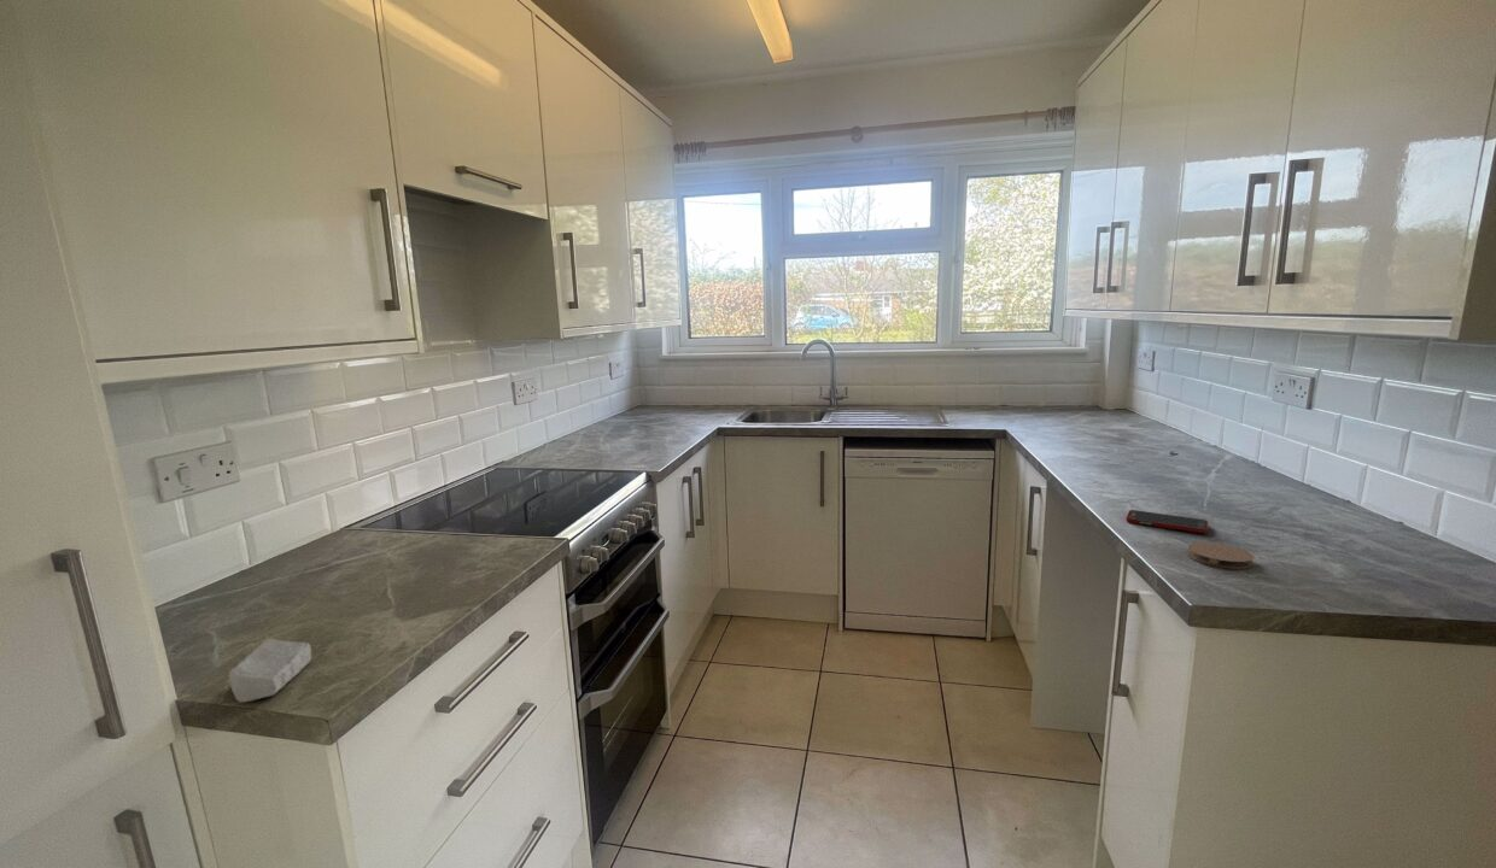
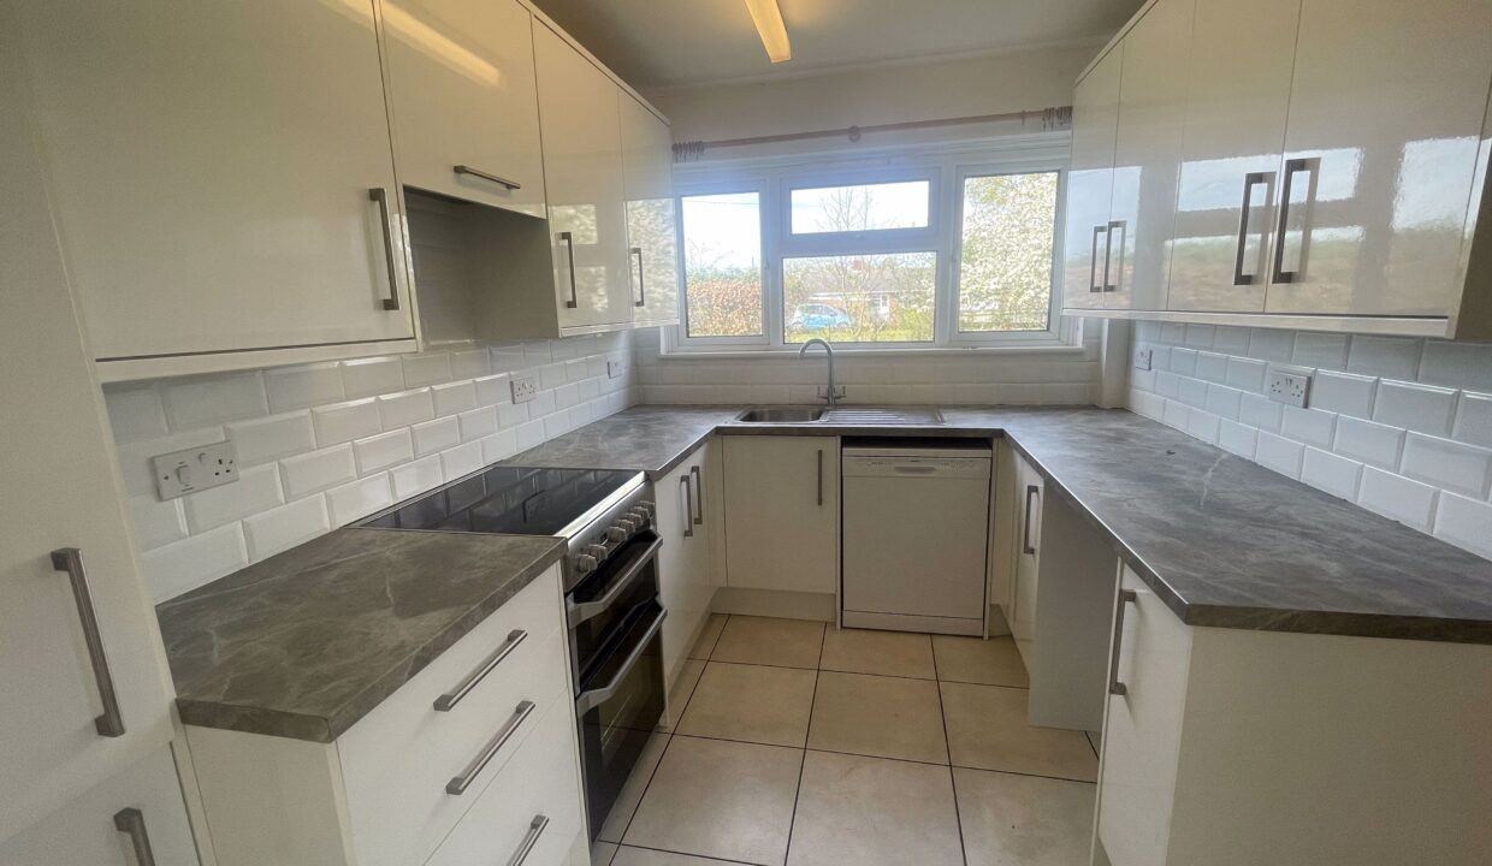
- cell phone [1124,509,1209,534]
- coaster [1186,541,1255,570]
- soap bar [228,638,312,703]
